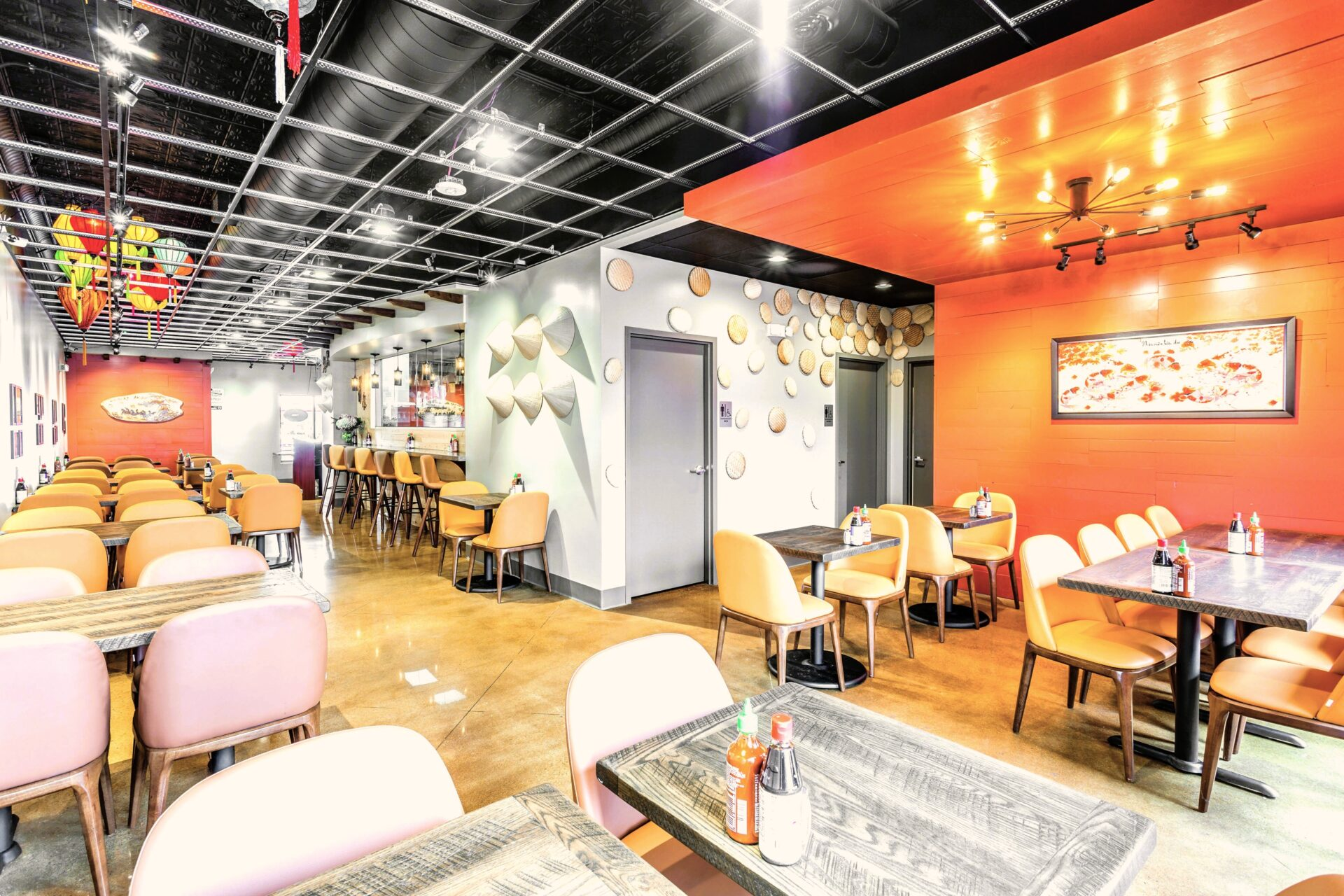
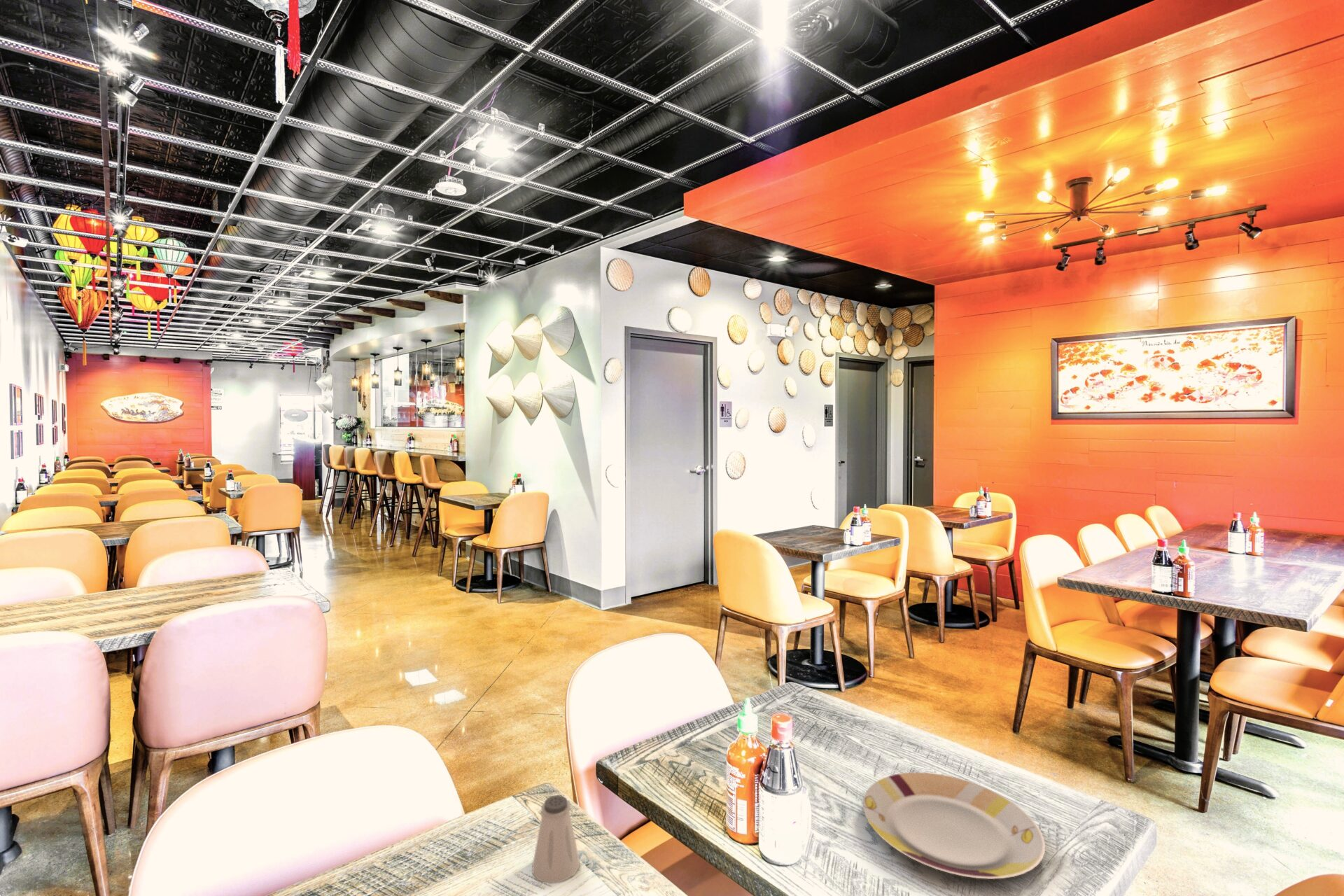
+ plate [862,772,1047,880]
+ saltshaker [532,794,580,884]
